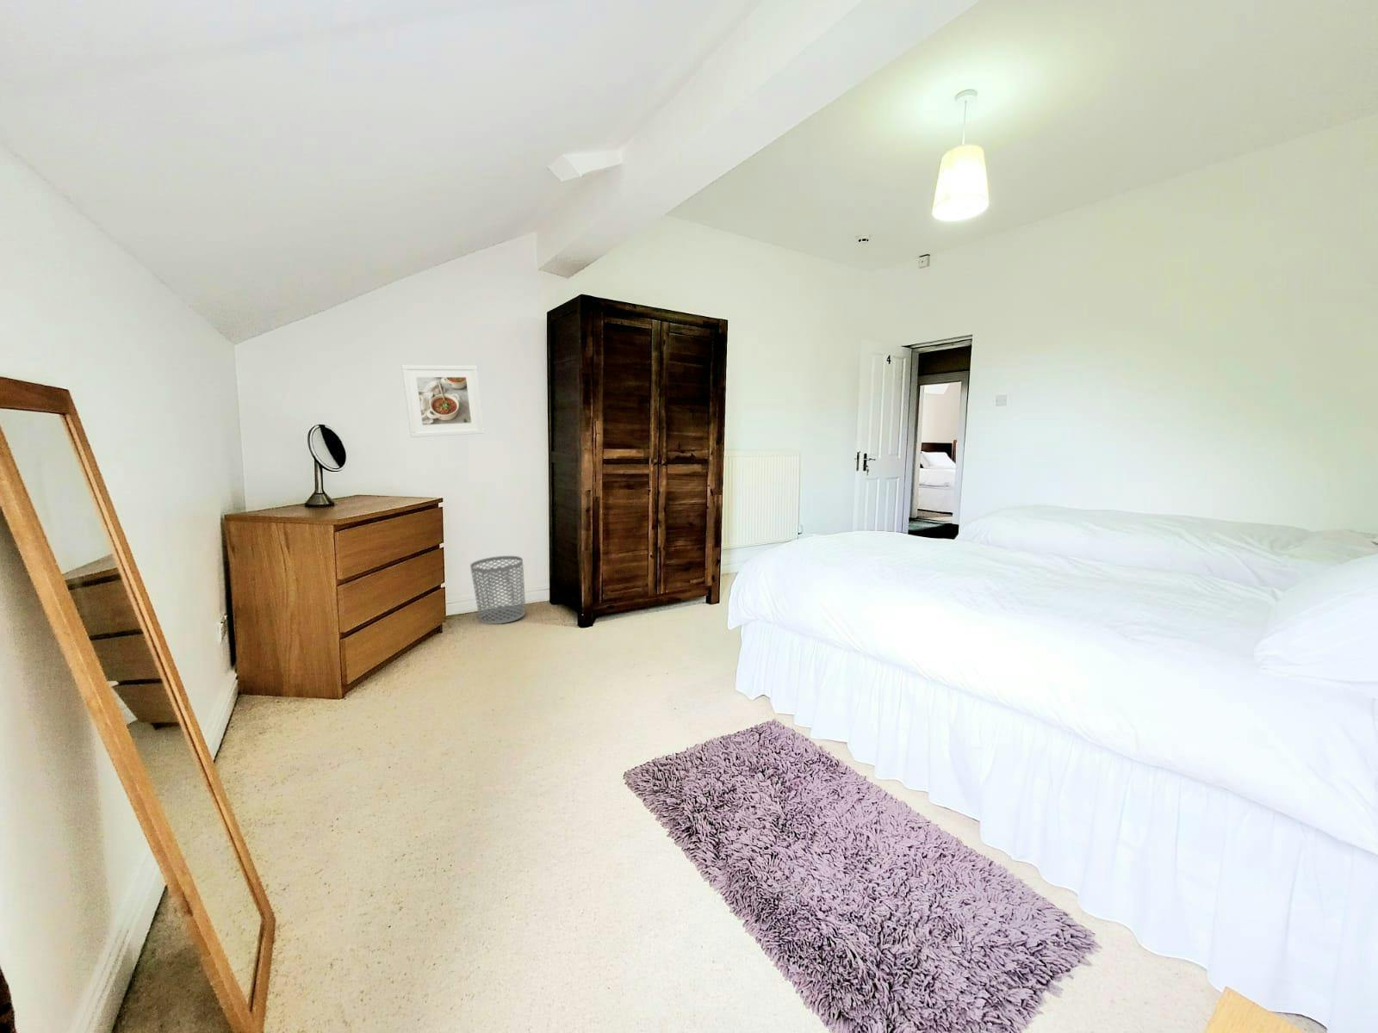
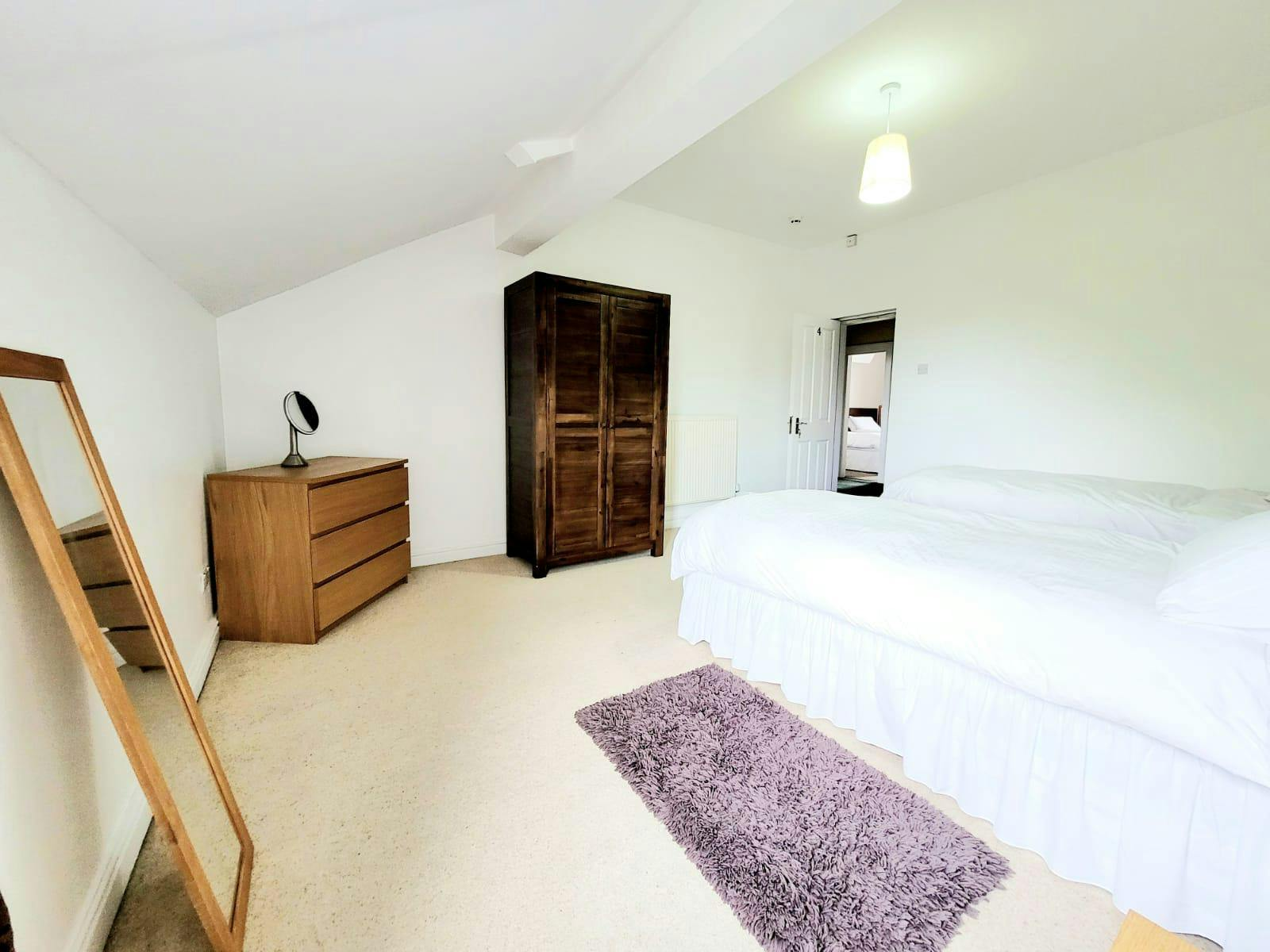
- waste bin [470,556,526,625]
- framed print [400,365,485,438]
